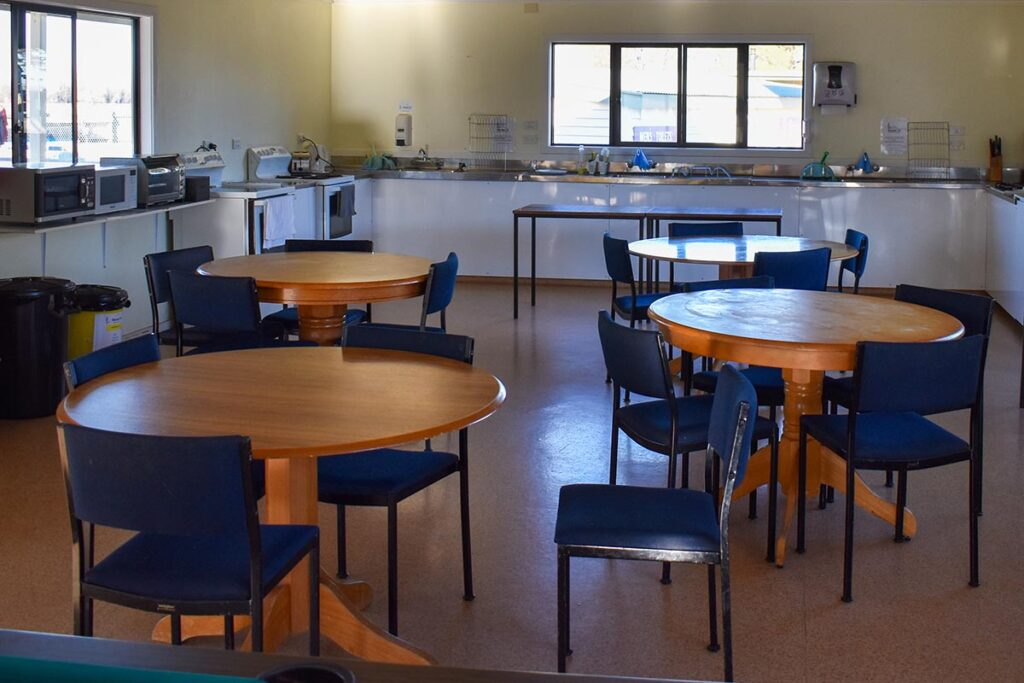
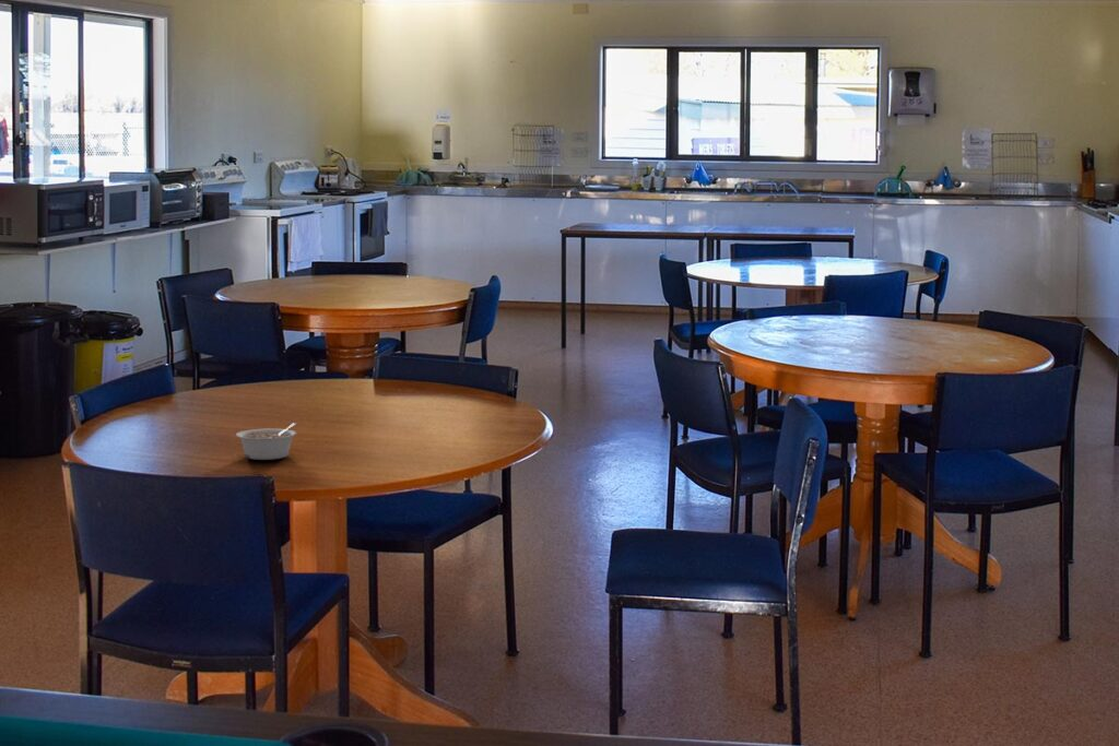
+ legume [235,422,298,461]
